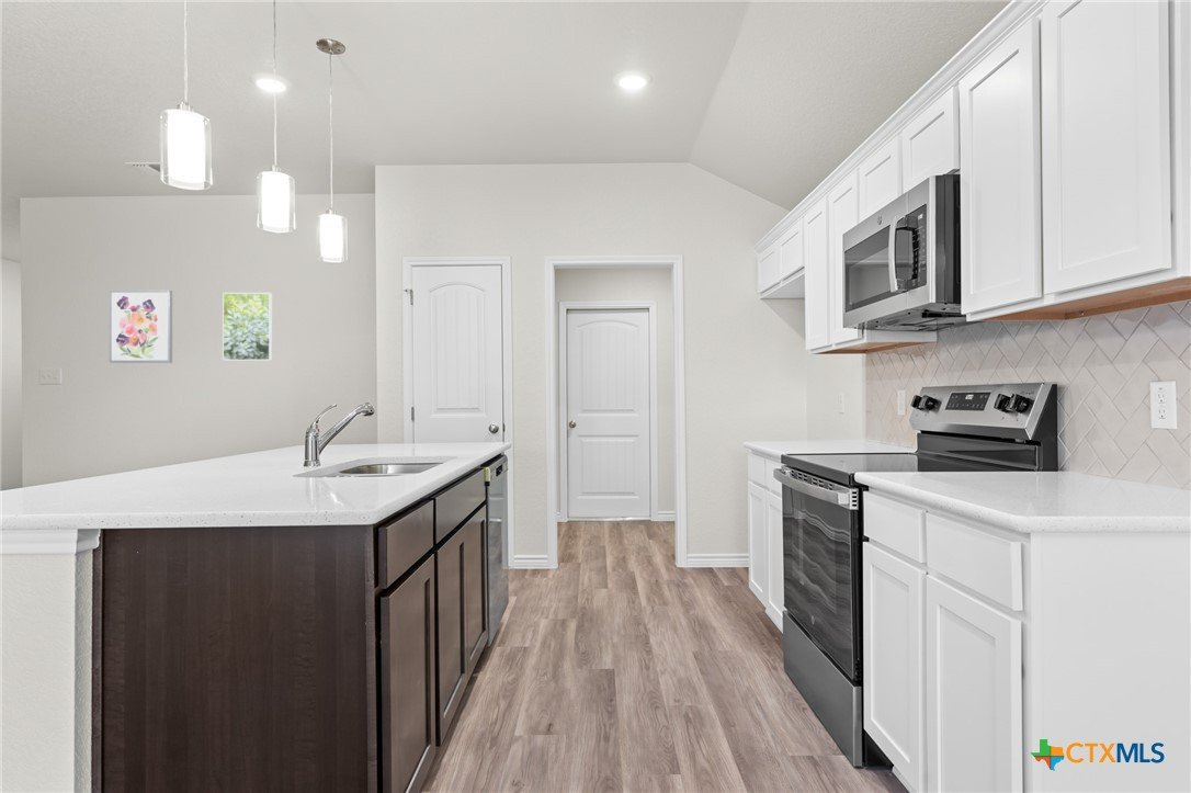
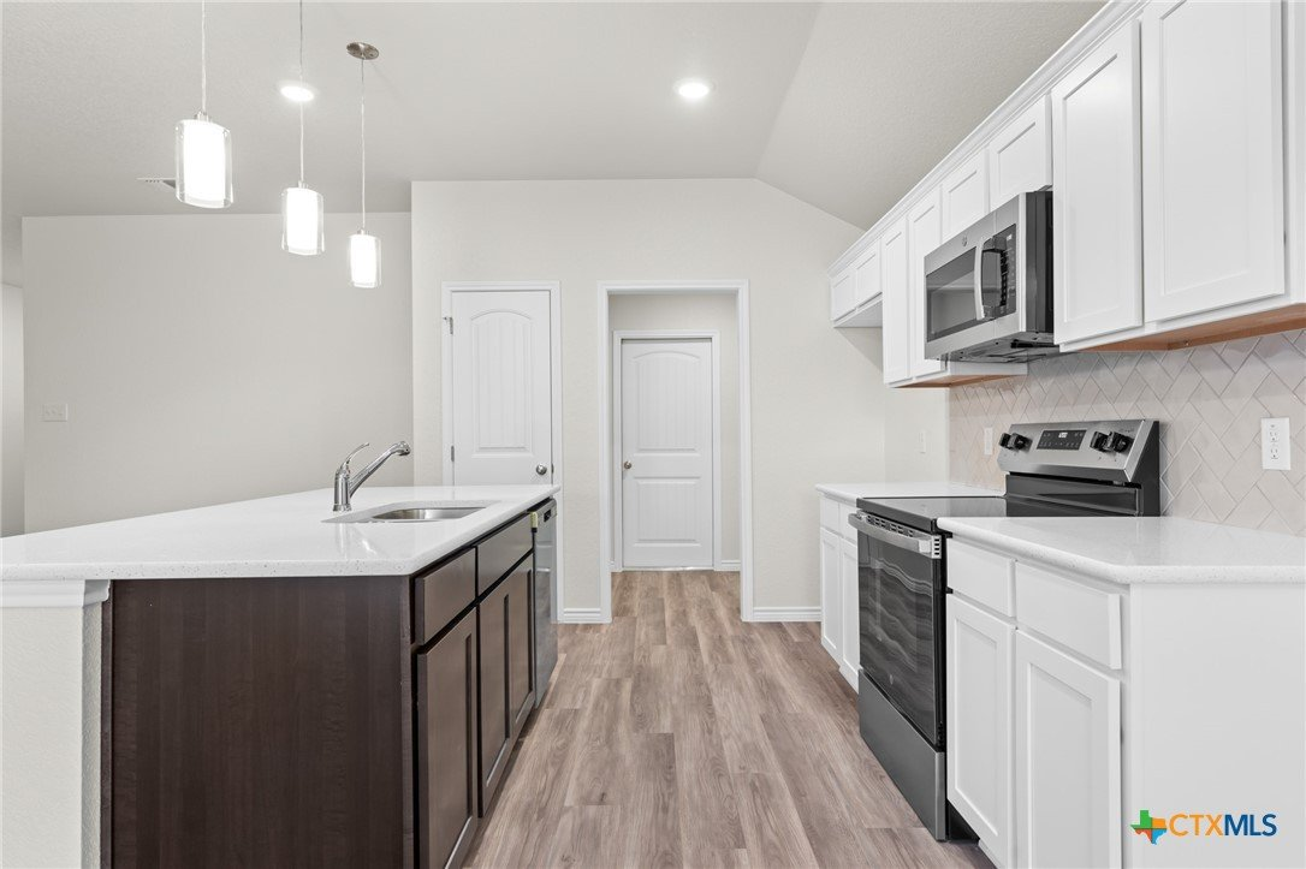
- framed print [222,292,273,362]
- wall art [109,288,173,364]
